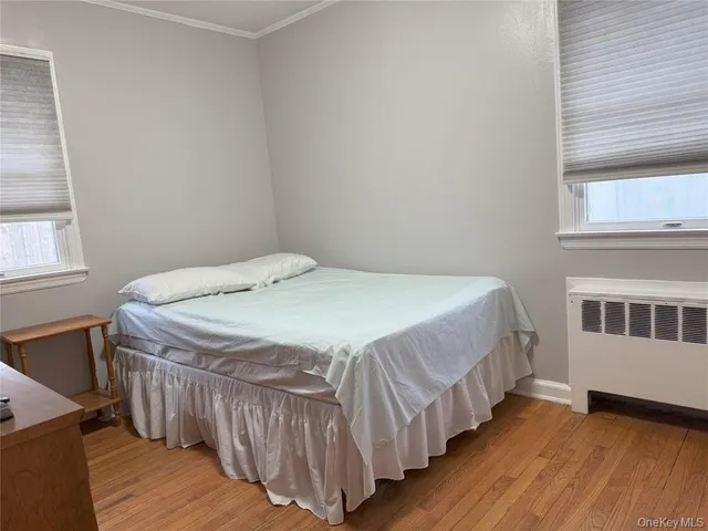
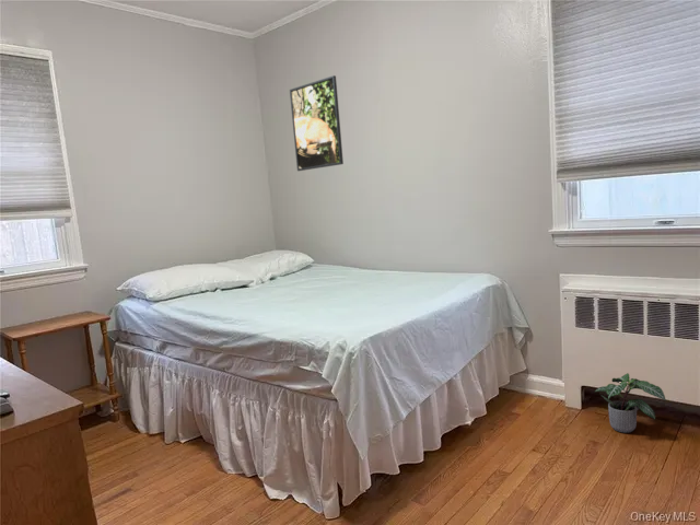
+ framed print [289,74,345,172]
+ potted plant [594,372,667,433]
